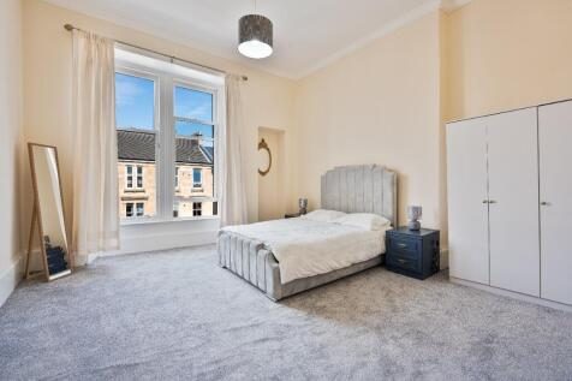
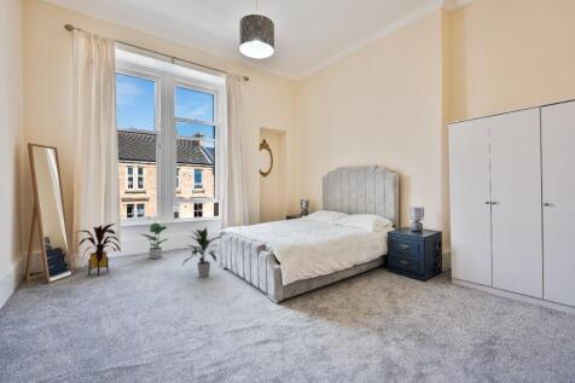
+ potted plant [140,222,169,260]
+ house plant [74,222,122,277]
+ indoor plant [181,226,223,279]
